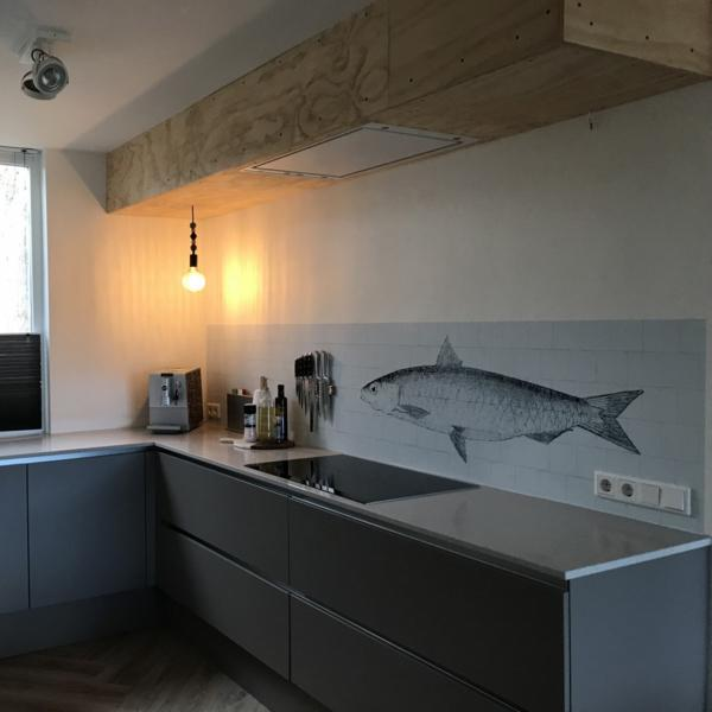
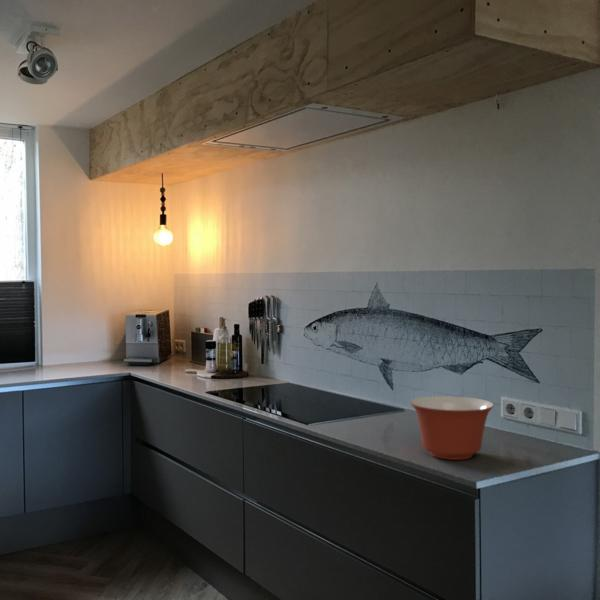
+ mixing bowl [409,395,495,461]
